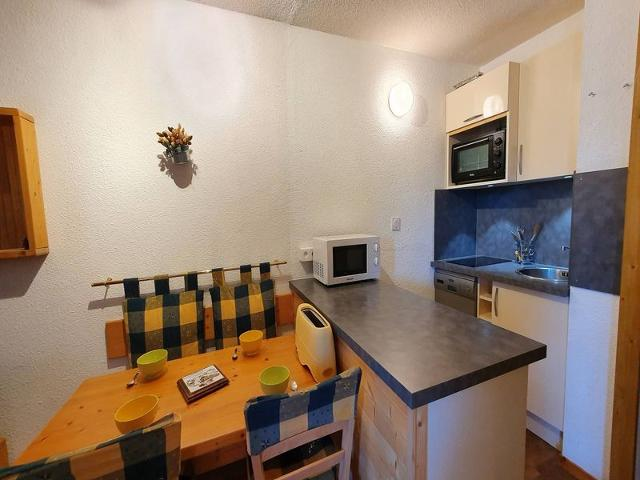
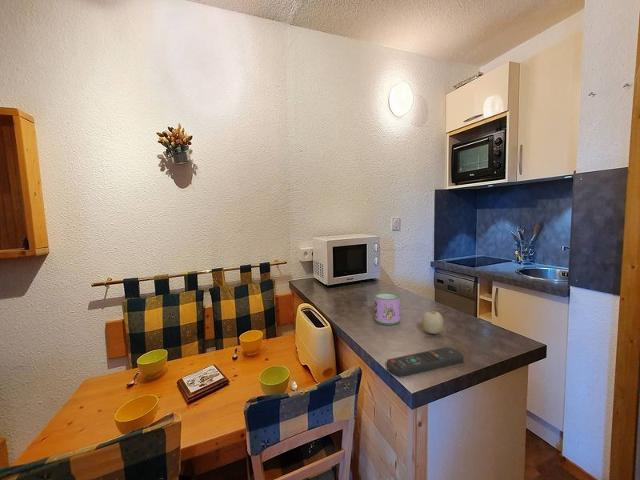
+ remote control [386,346,465,378]
+ fruit [421,310,444,335]
+ mug [373,291,401,326]
